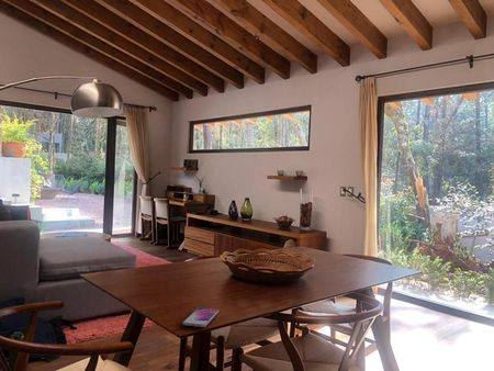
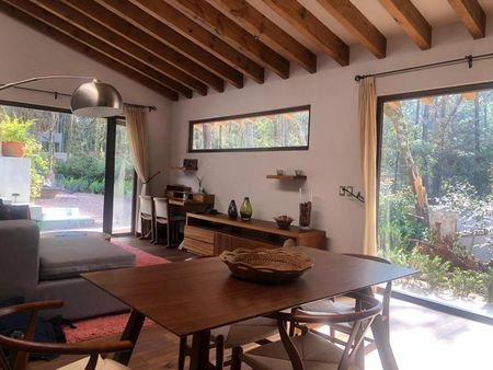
- smartphone [181,306,220,328]
